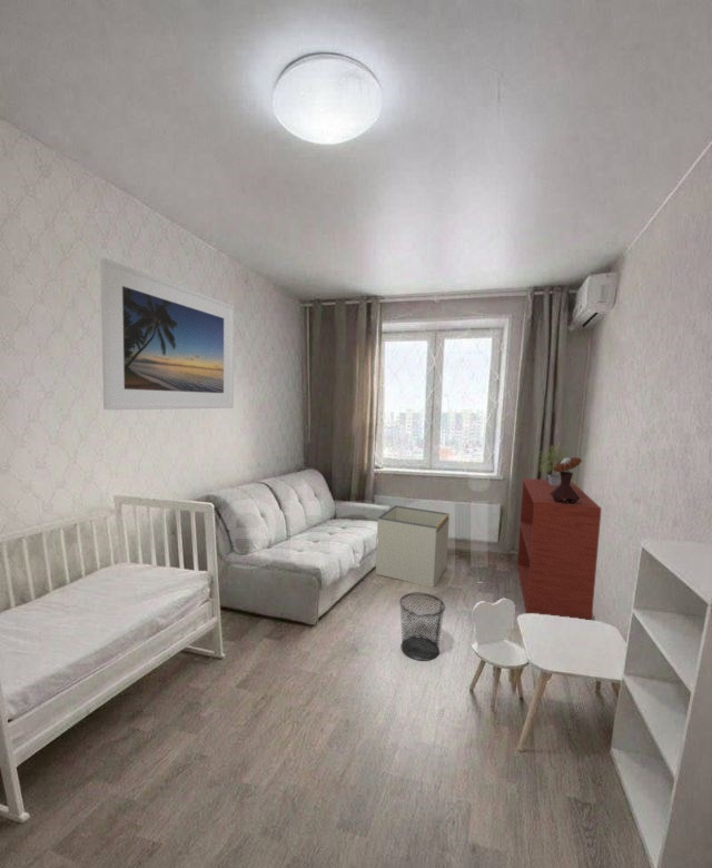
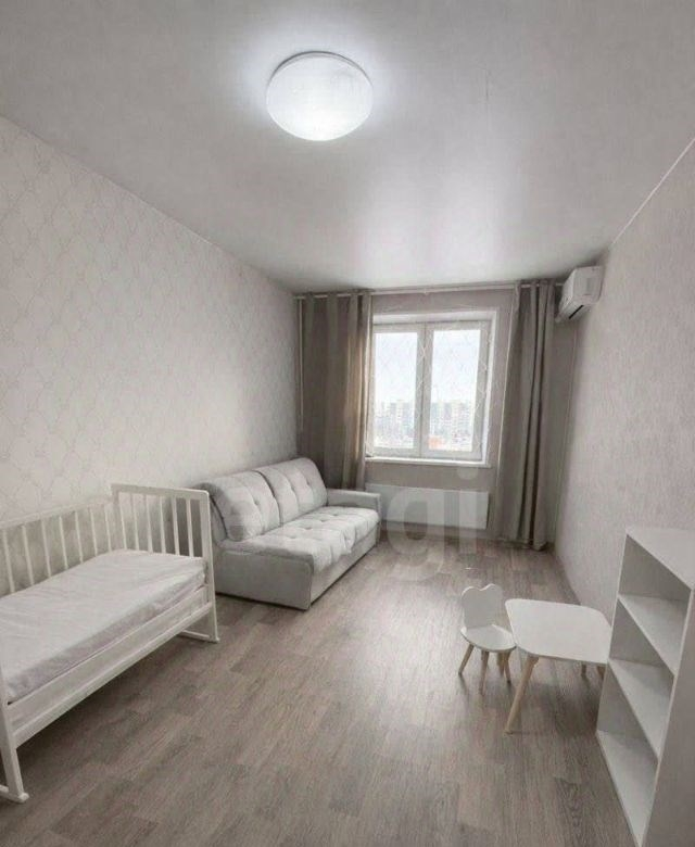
- tv stand [516,477,603,621]
- mushroom [550,456,583,504]
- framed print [99,257,235,411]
- waste bin [398,591,446,662]
- potted plant [532,441,573,486]
- storage bin [375,504,451,588]
